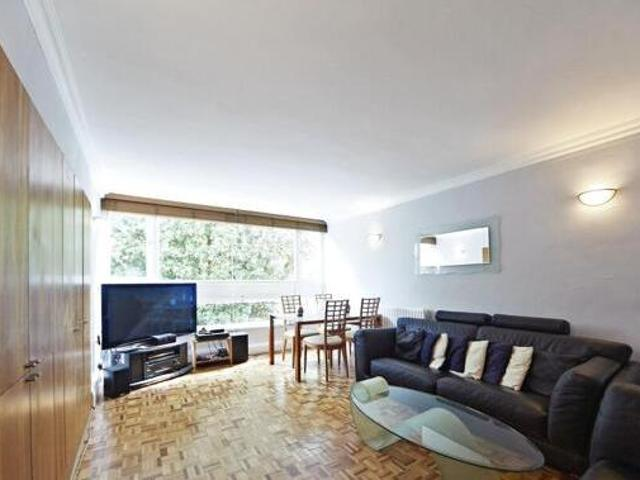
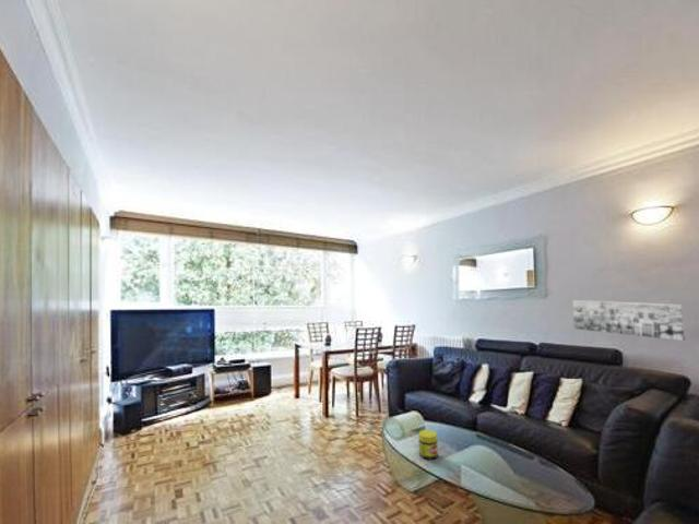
+ jar [417,429,439,461]
+ wall art [571,299,686,342]
